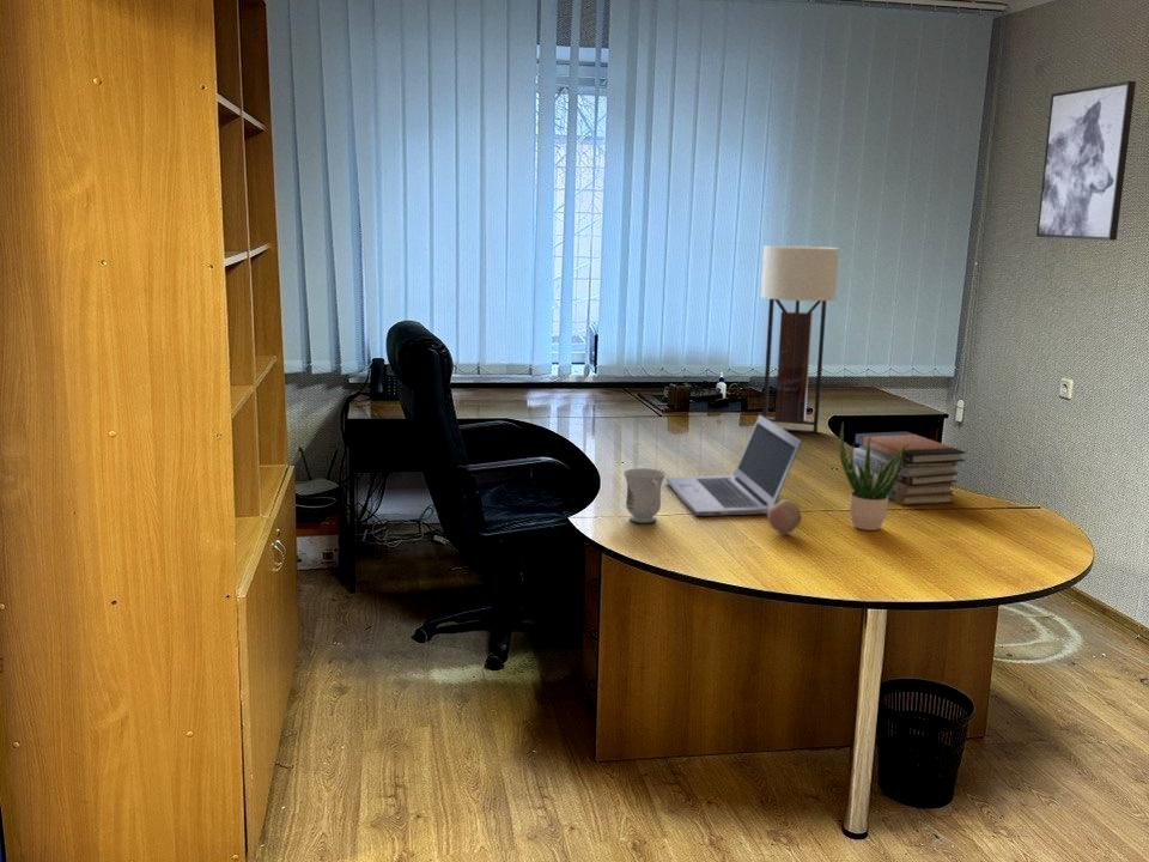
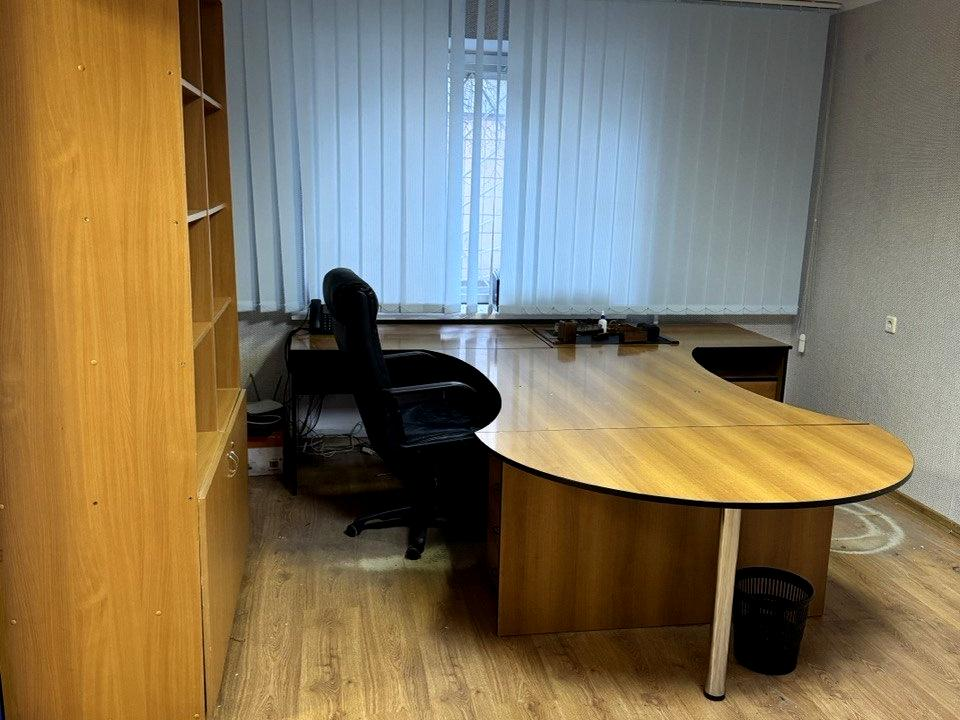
- wall sconce [760,244,840,435]
- wall art [1035,80,1137,242]
- potted plant [839,421,908,532]
- book stack [853,430,967,506]
- apple [766,498,802,535]
- mug [622,467,667,524]
- laptop [665,413,803,517]
